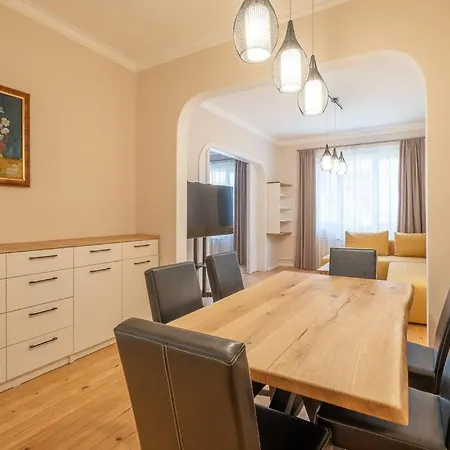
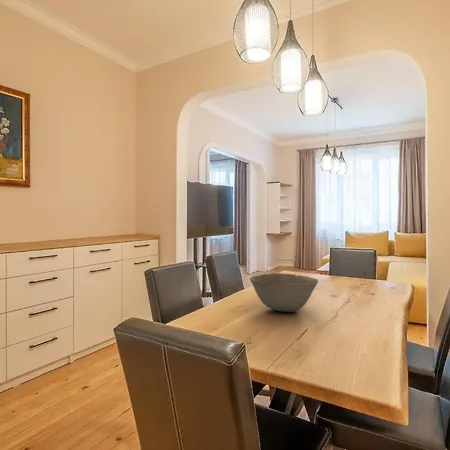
+ bowl [249,272,319,313]
